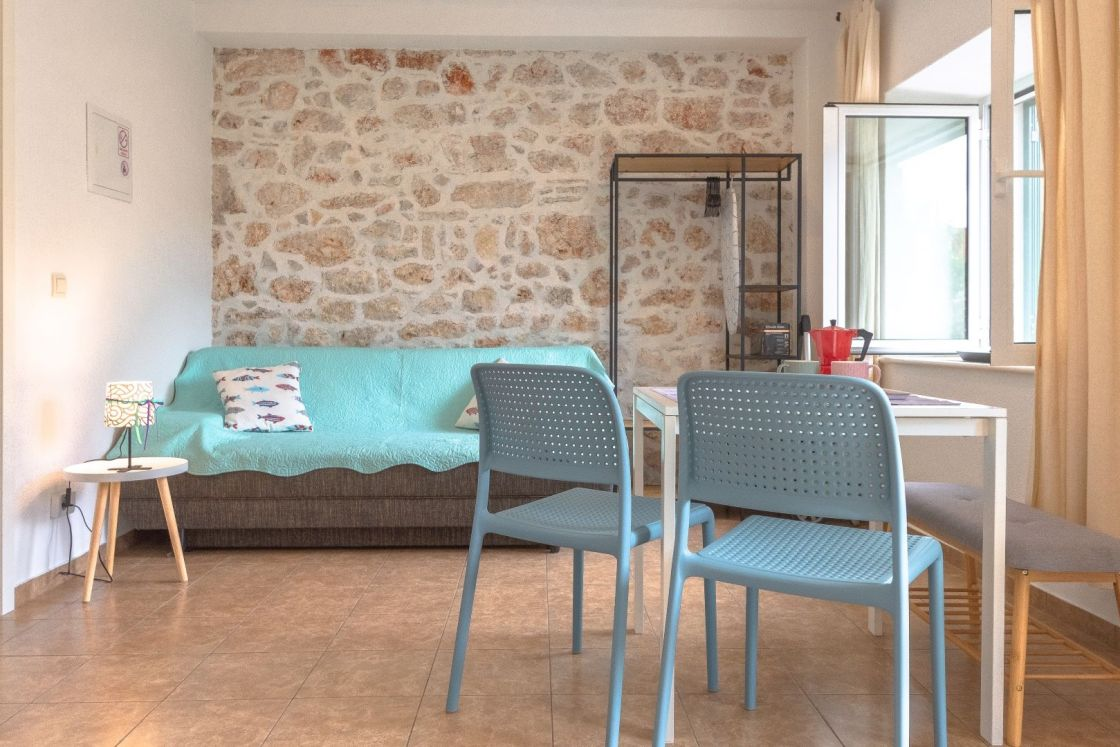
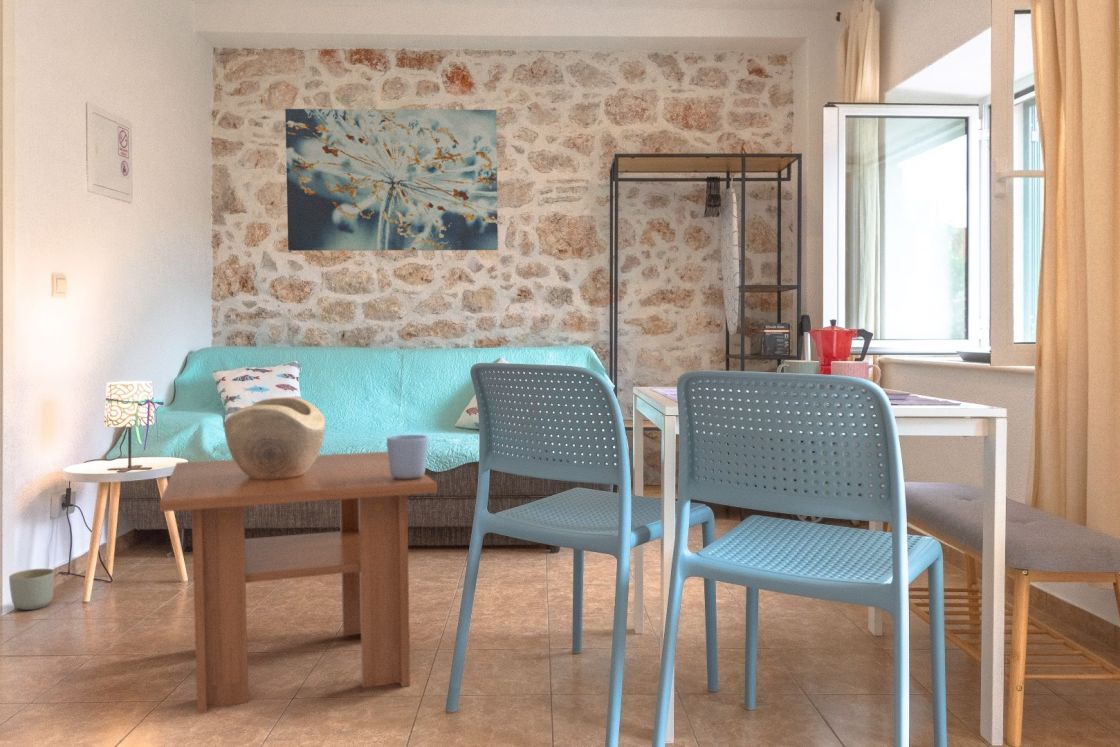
+ wall art [284,108,499,252]
+ planter [8,568,55,611]
+ decorative bowl [223,396,326,480]
+ coffee table [159,451,438,715]
+ mug [386,434,429,479]
